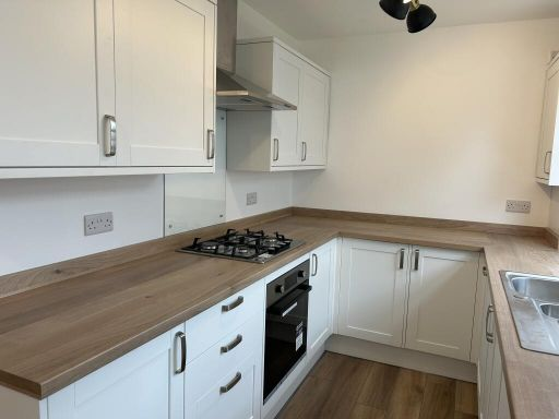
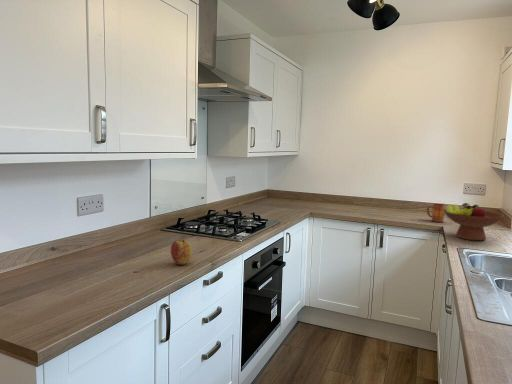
+ fruit bowl [443,202,506,242]
+ apple [170,239,194,266]
+ mug [426,203,446,223]
